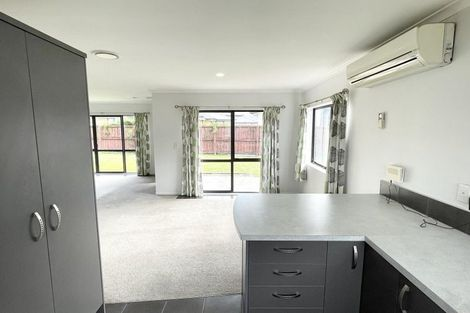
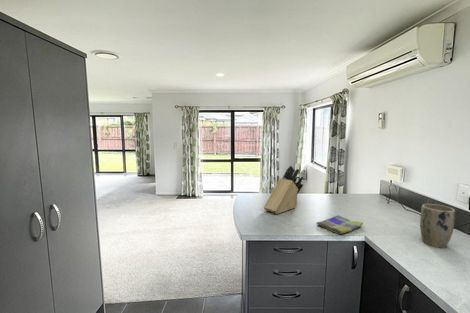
+ plant pot [419,203,456,249]
+ knife block [263,165,304,215]
+ dish towel [315,214,364,235]
